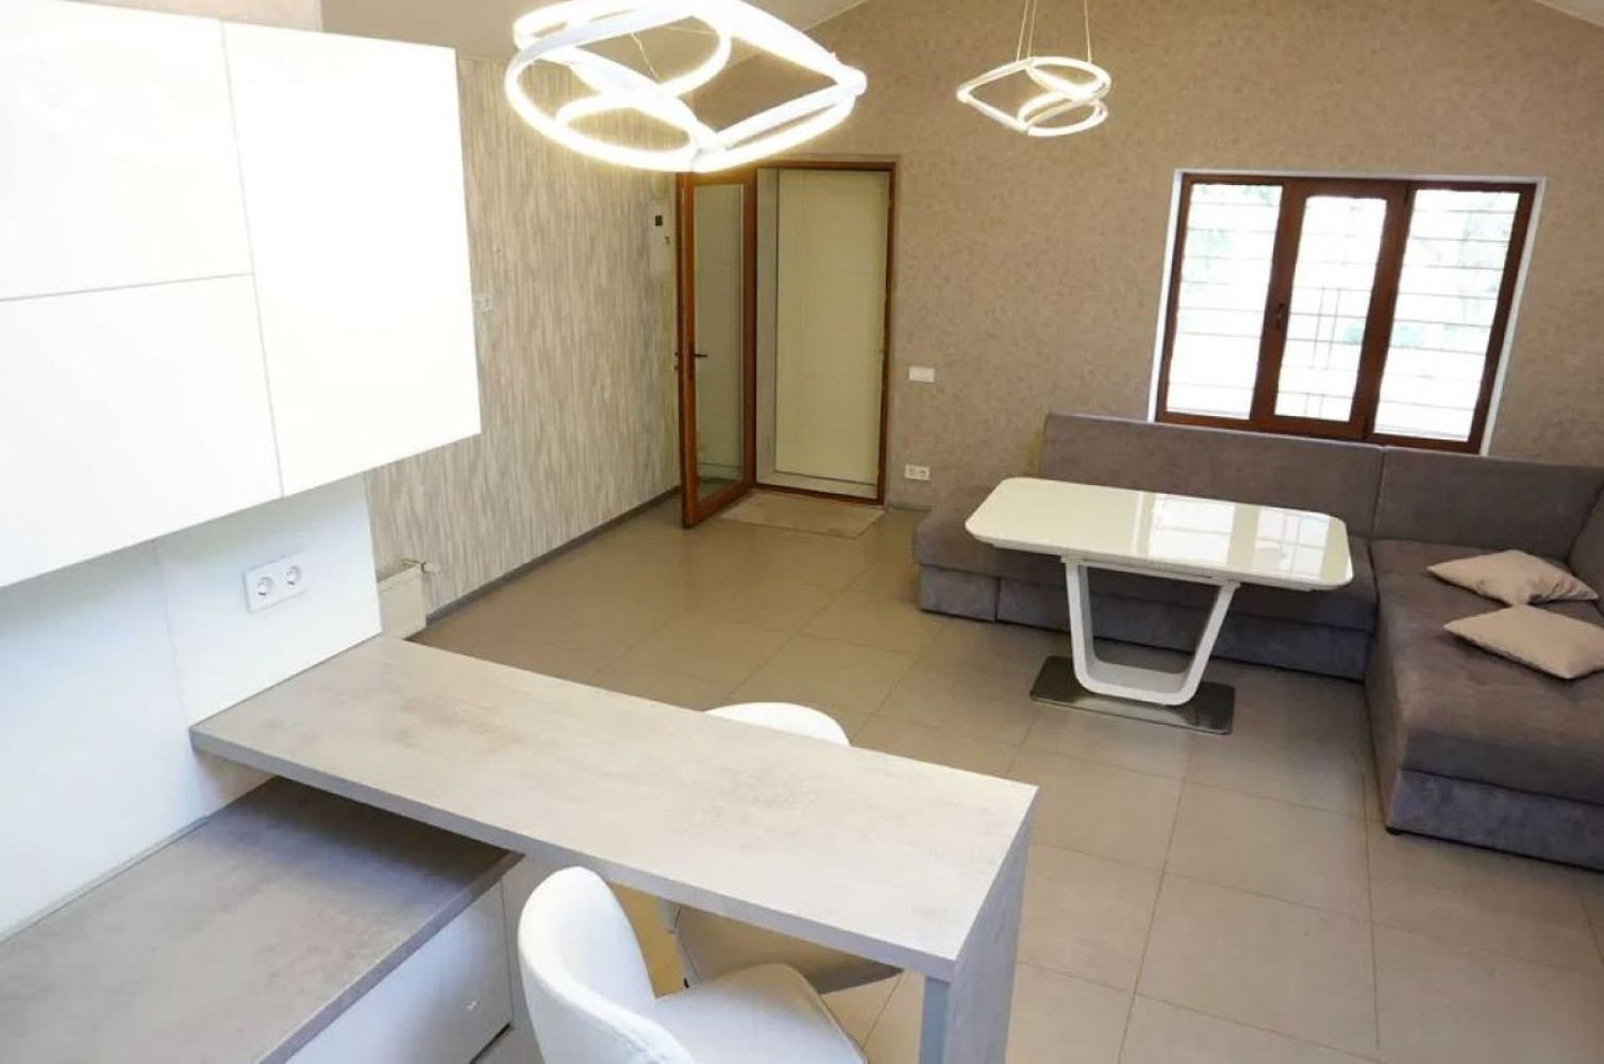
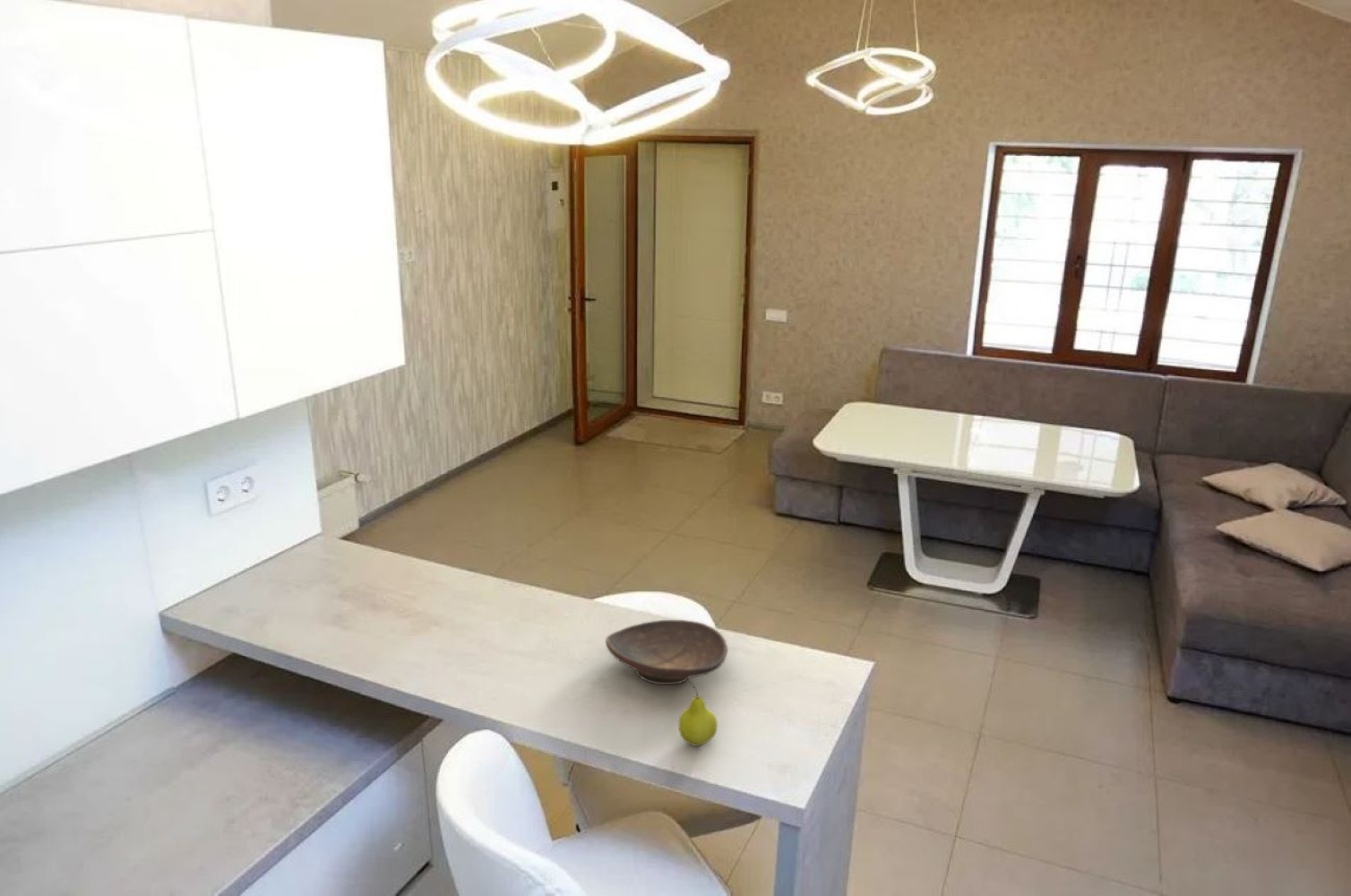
+ fruit [677,680,719,747]
+ decorative bowl [605,619,728,685]
